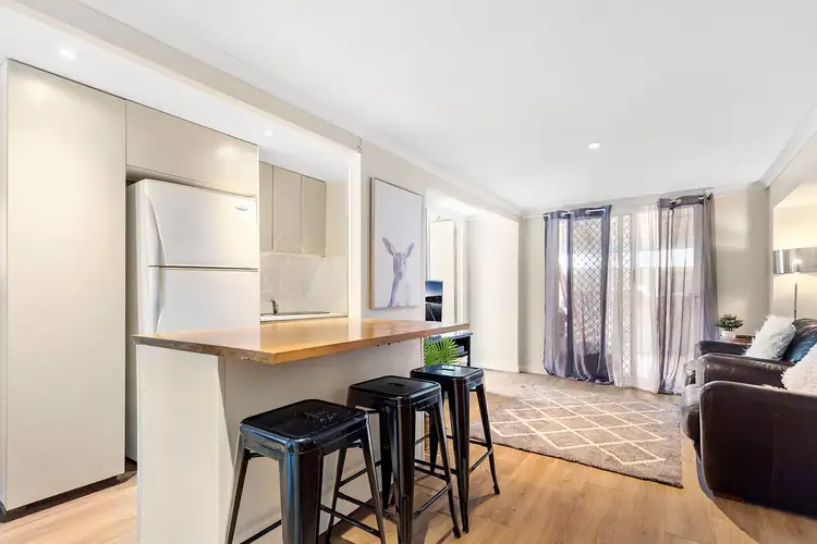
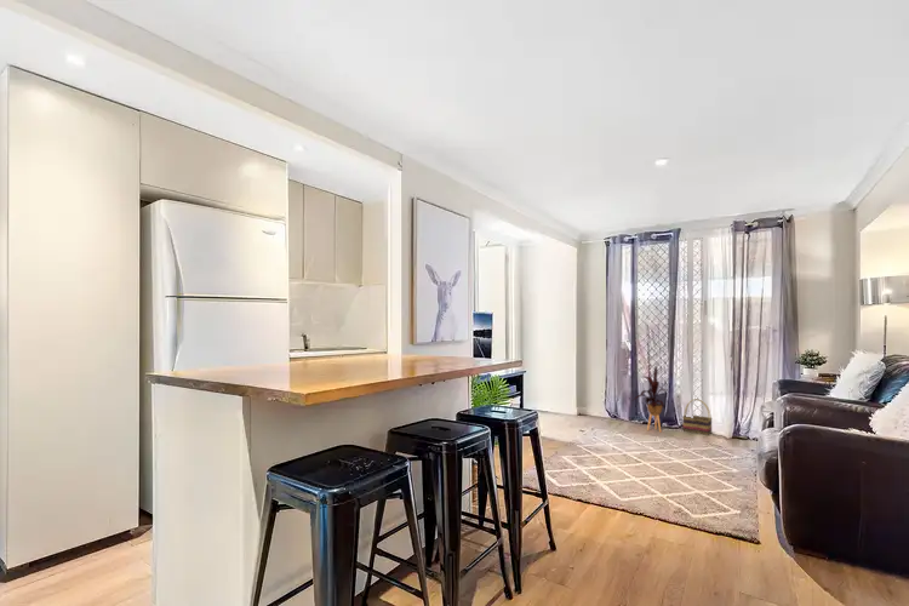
+ basket [681,398,714,436]
+ house plant [633,365,668,434]
